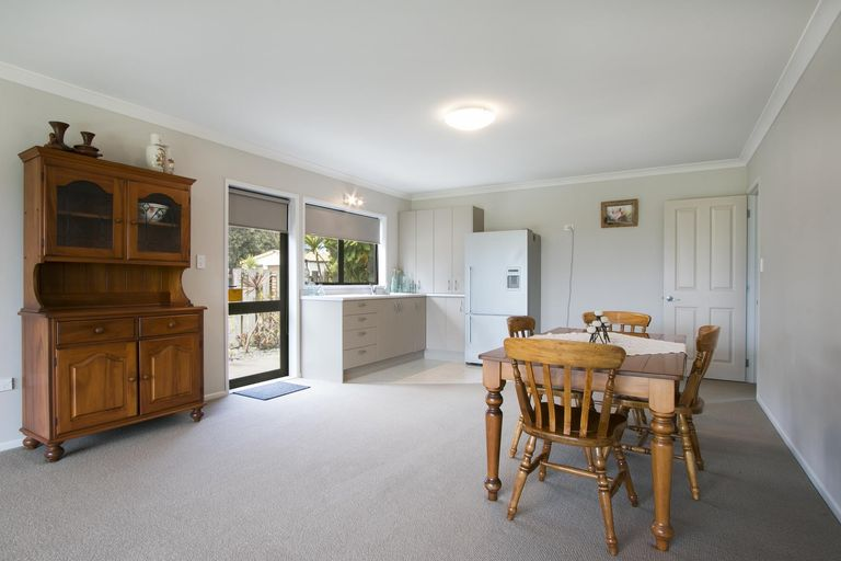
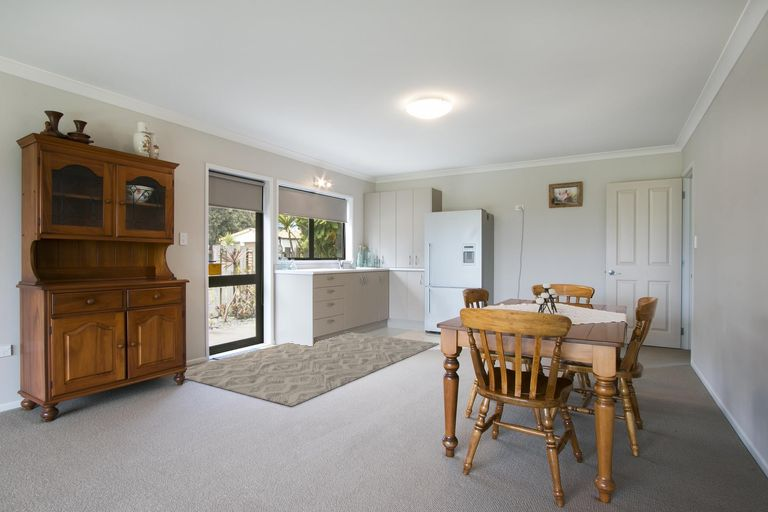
+ rug [184,331,440,408]
